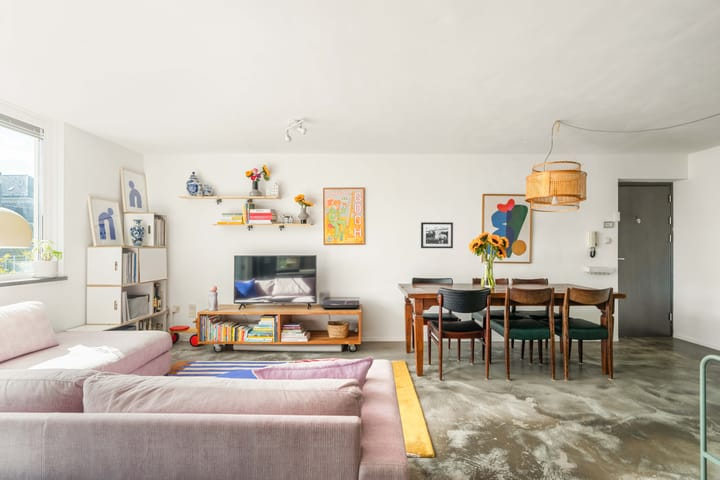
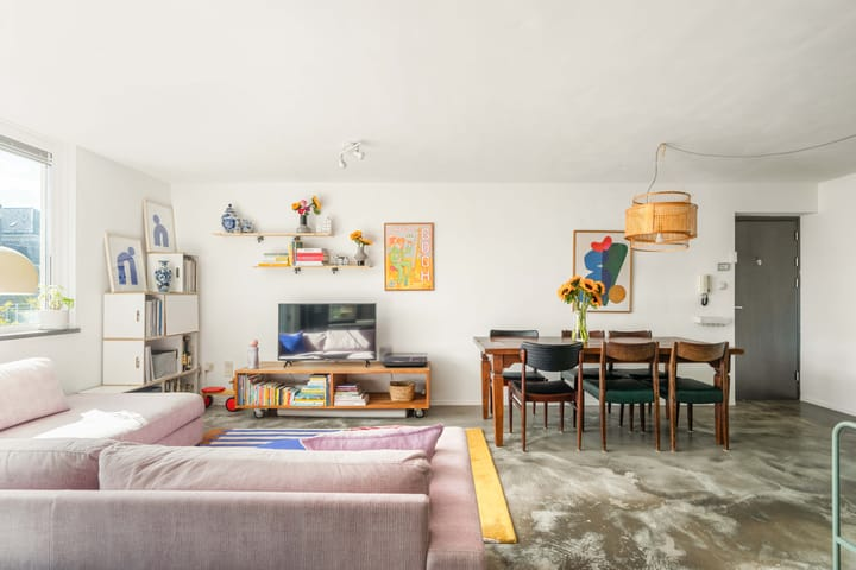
- picture frame [420,221,454,249]
